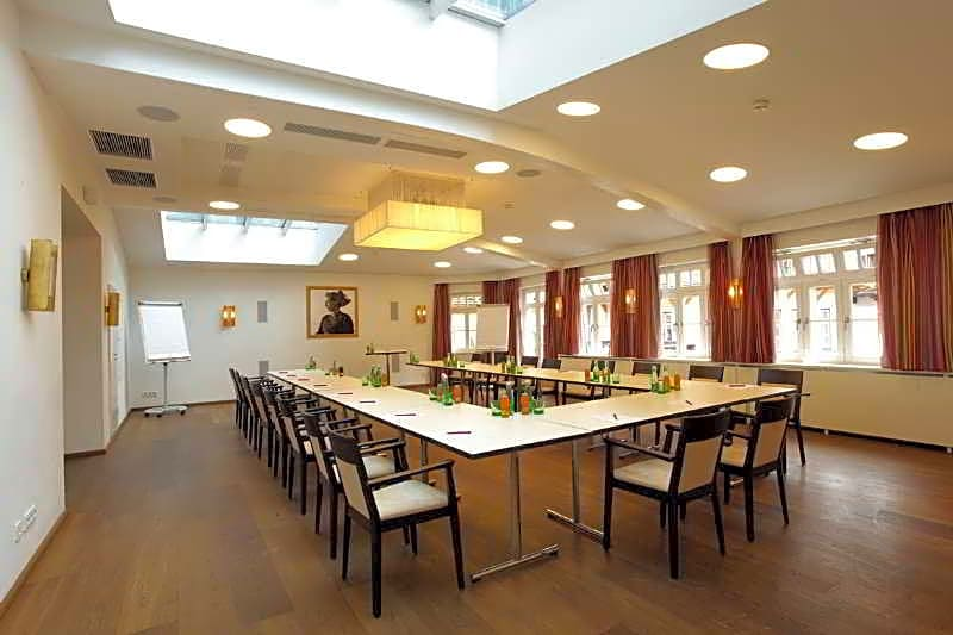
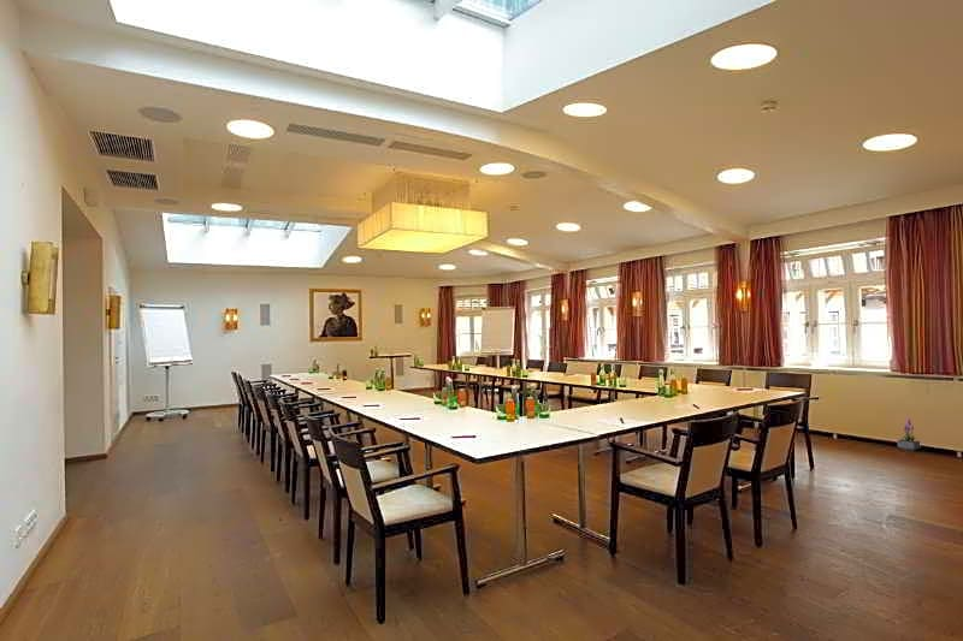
+ potted plant [896,415,922,452]
